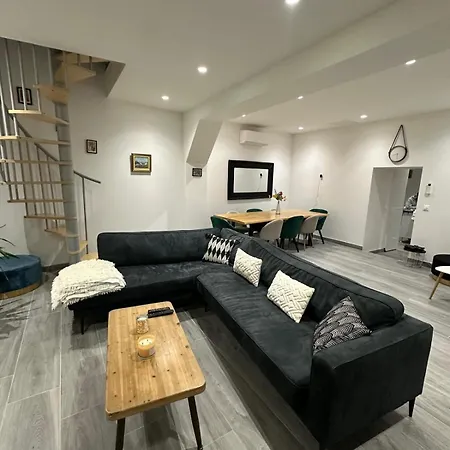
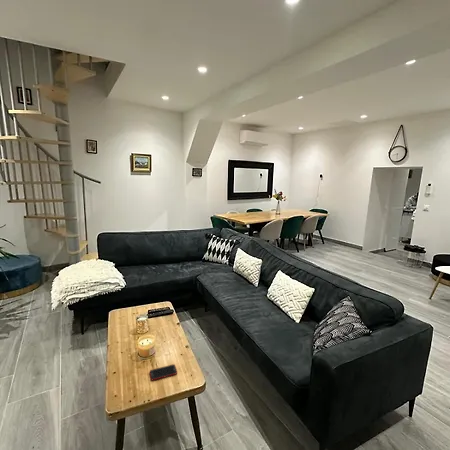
+ cell phone [149,363,178,381]
